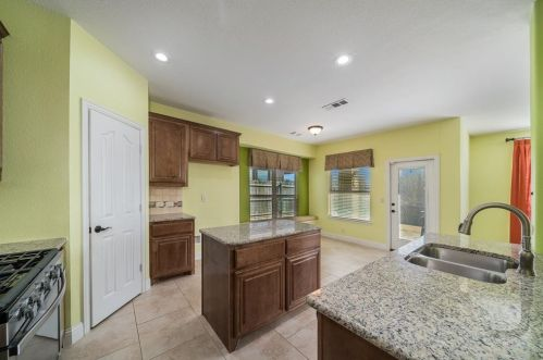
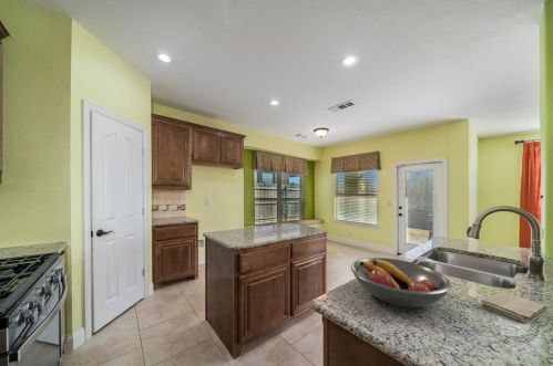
+ fruit bowl [350,257,452,309]
+ washcloth [480,291,547,324]
